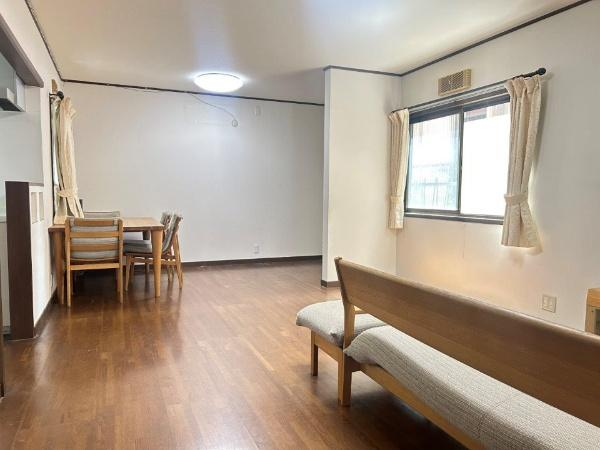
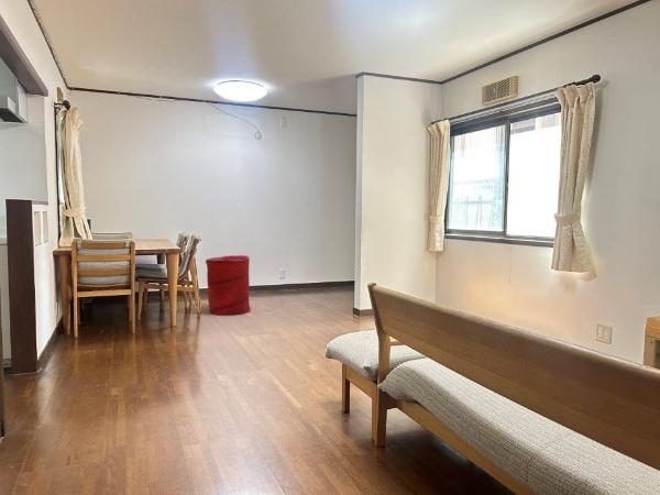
+ laundry hamper [205,254,252,317]
